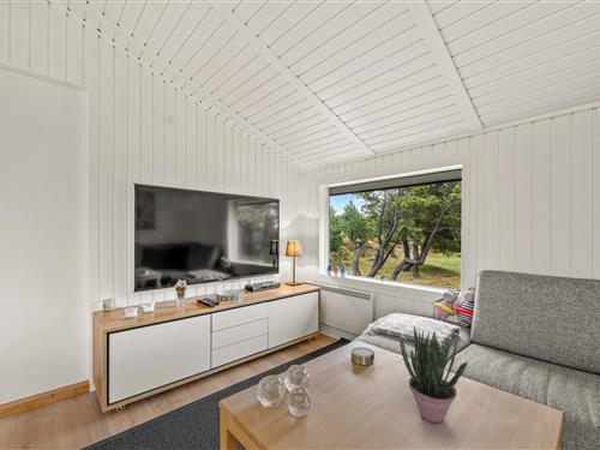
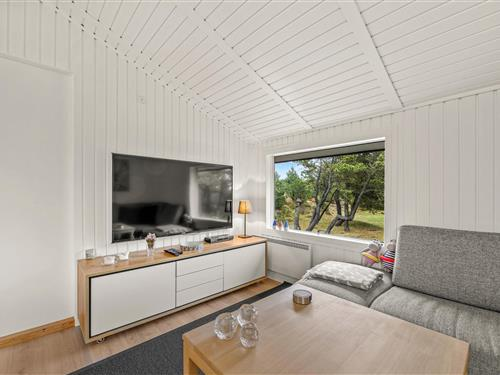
- potted plant [398,325,469,425]
